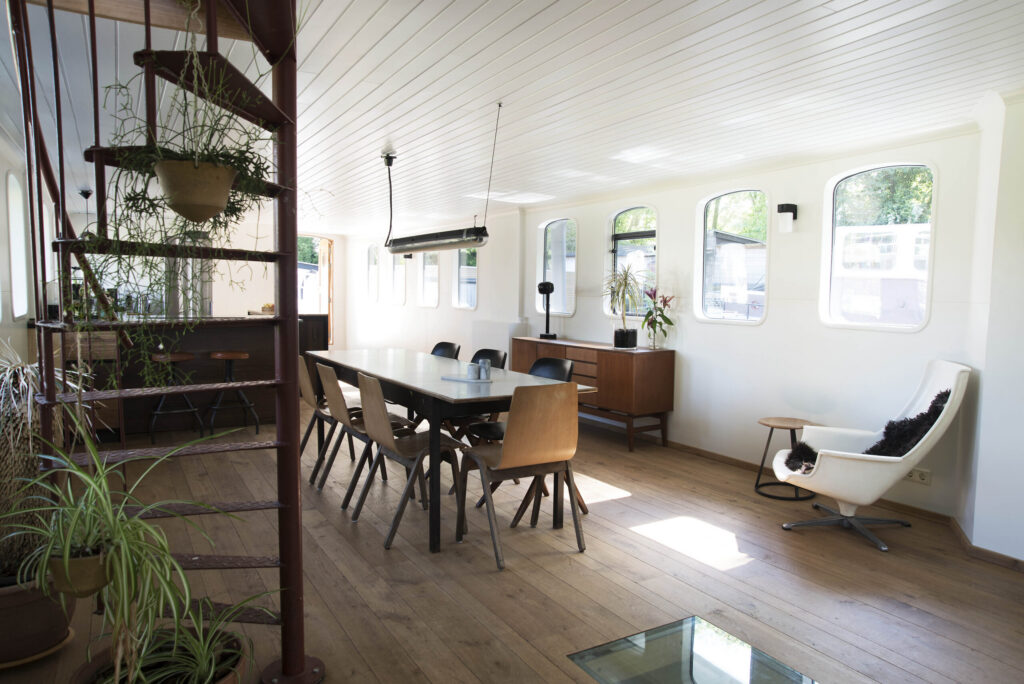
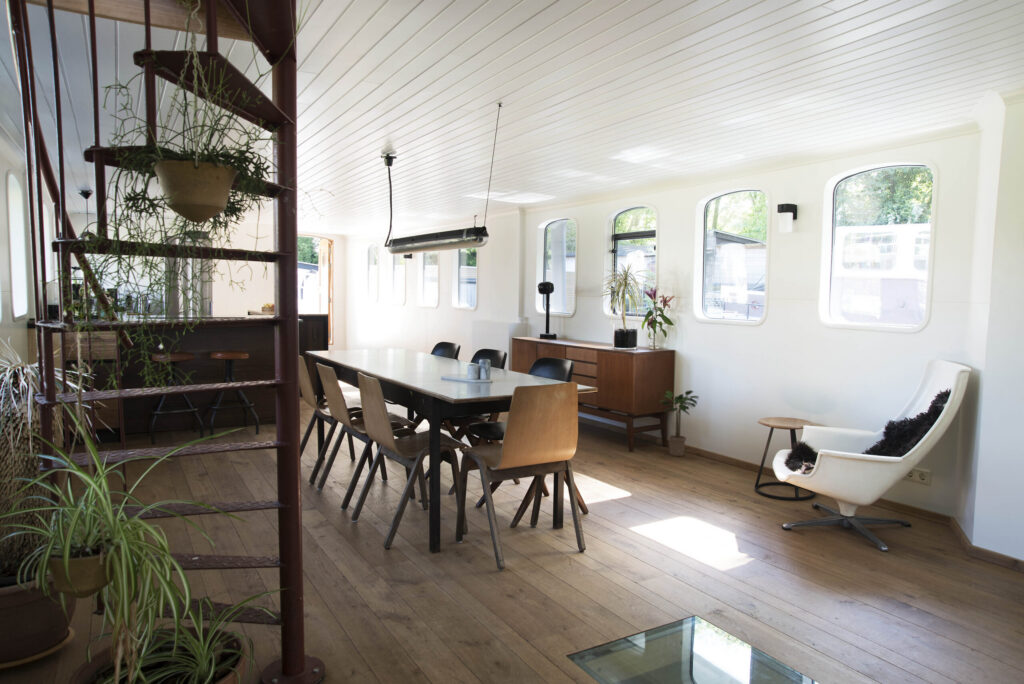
+ potted plant [658,389,700,457]
